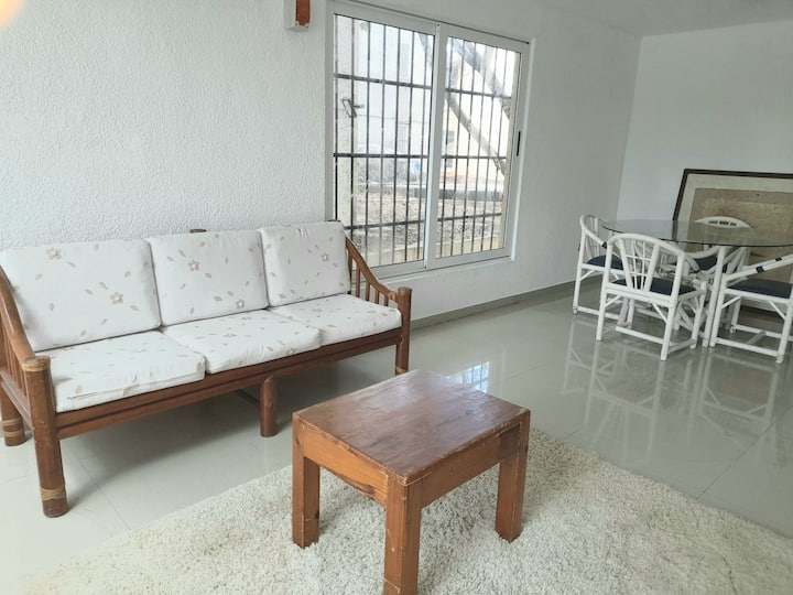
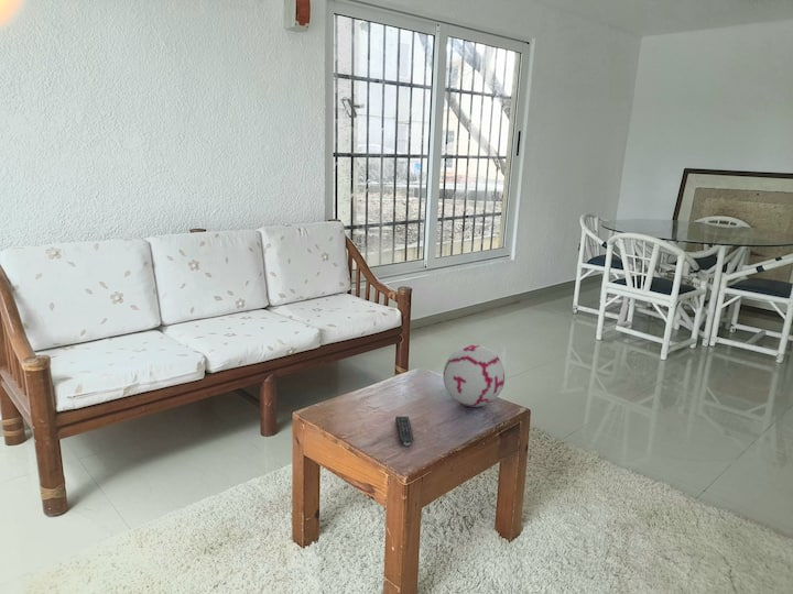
+ decorative ball [442,344,506,408]
+ remote control [394,416,415,447]
